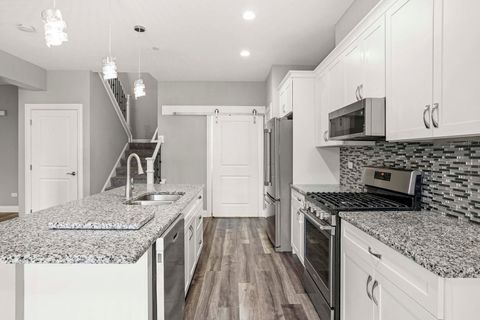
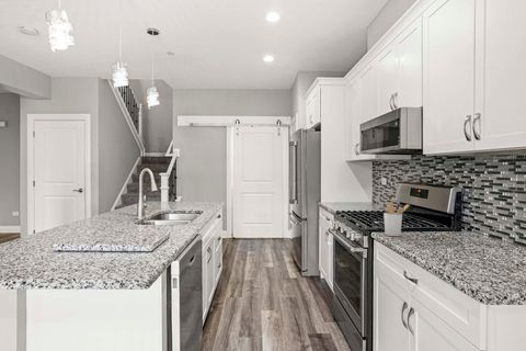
+ utensil holder [382,201,410,237]
